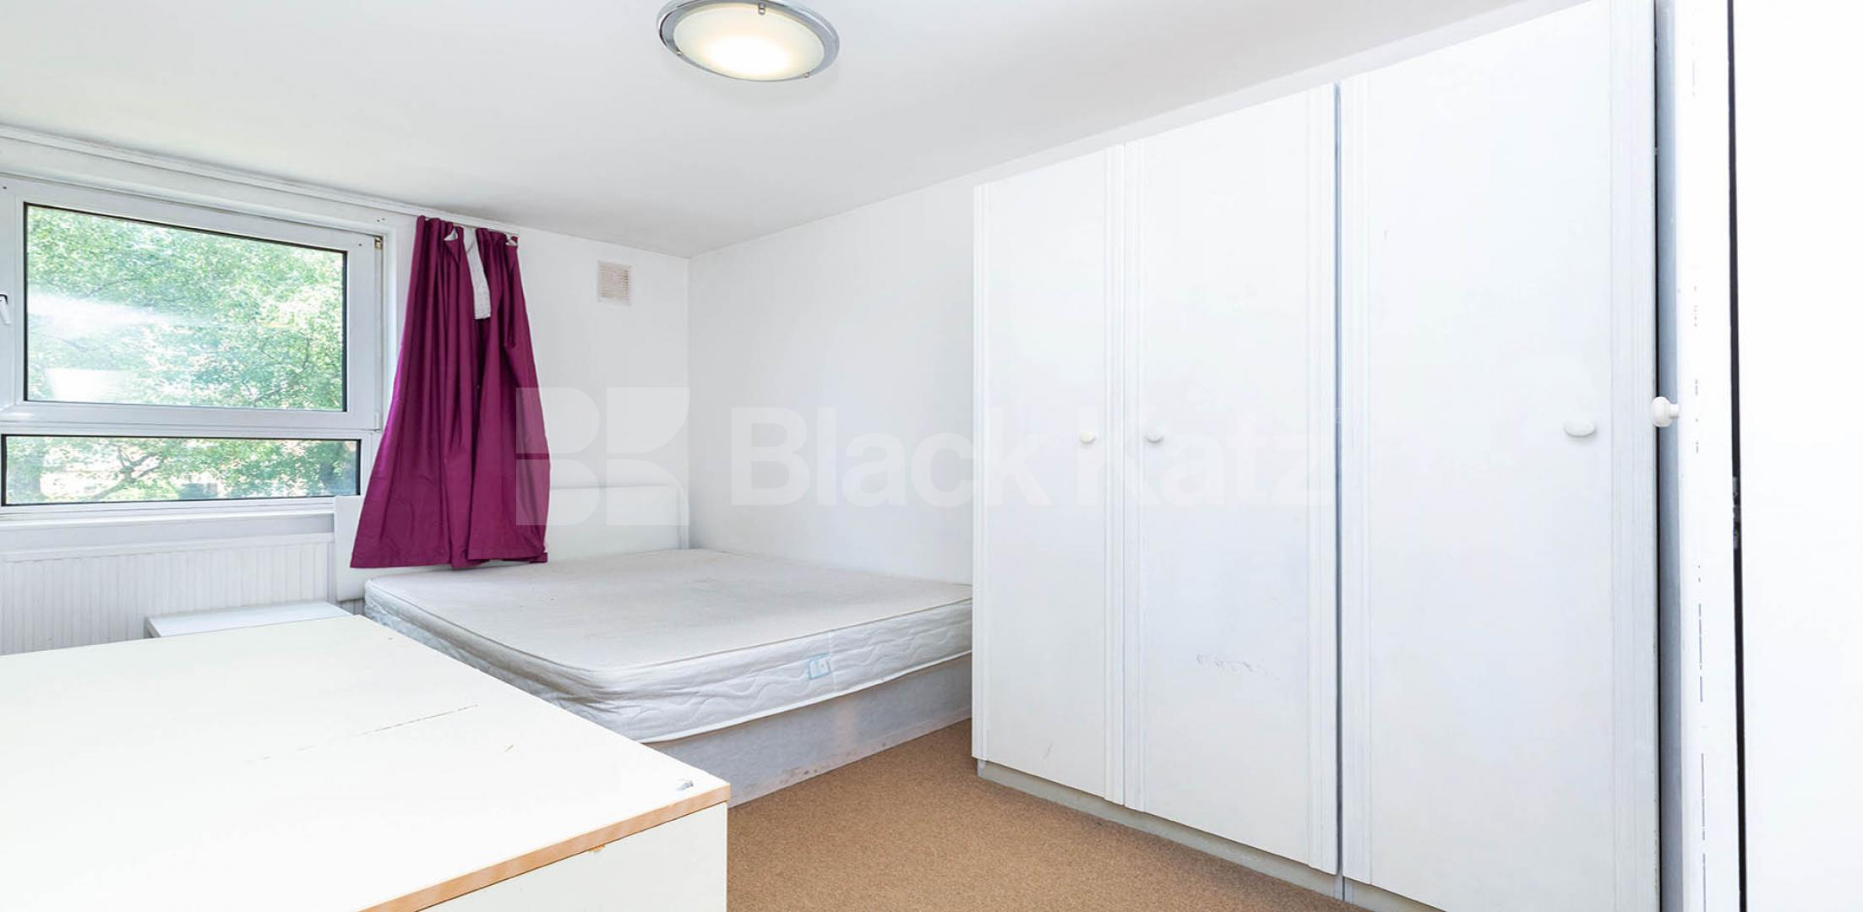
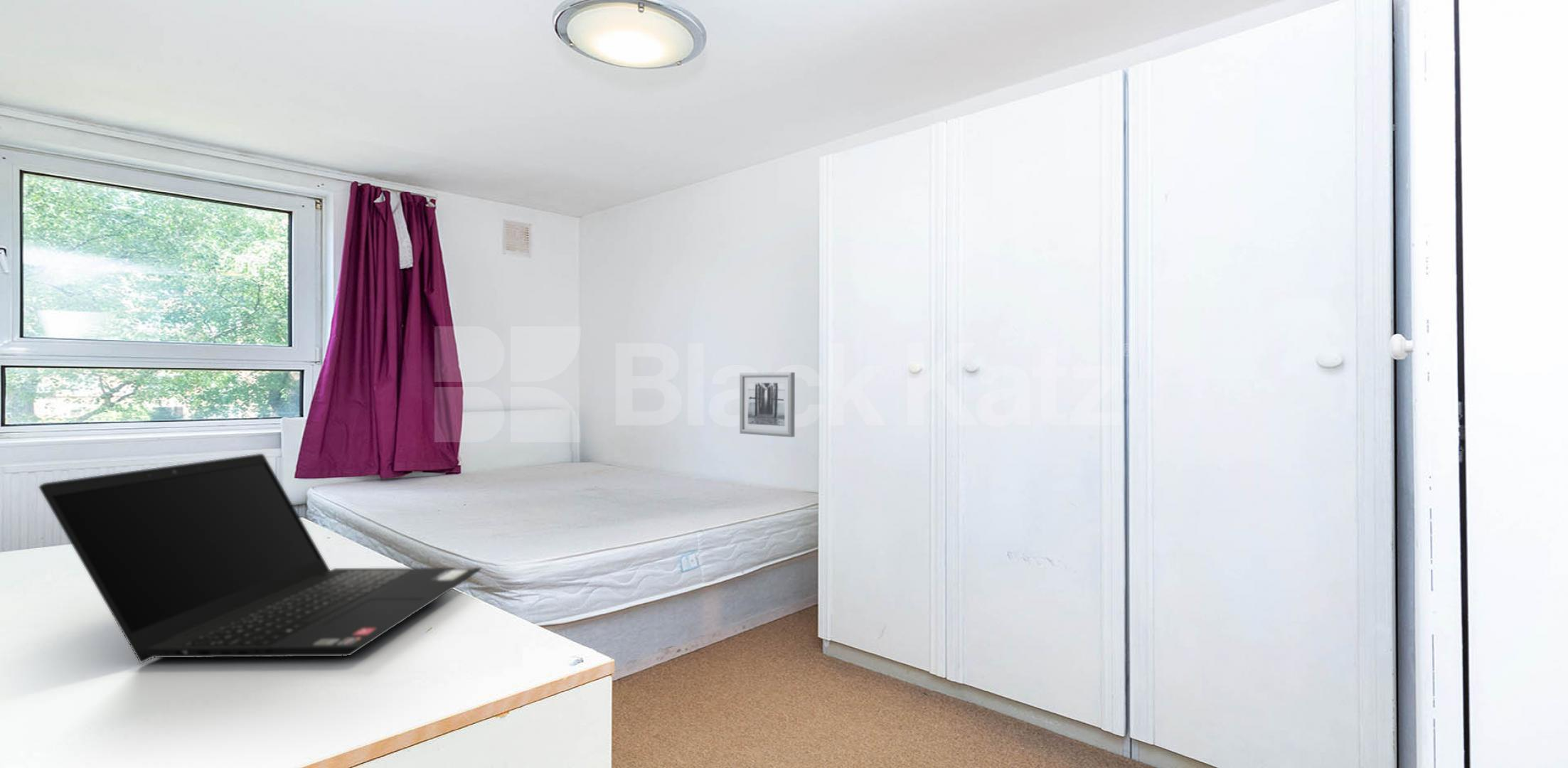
+ wall art [739,372,796,438]
+ laptop computer [38,453,483,664]
